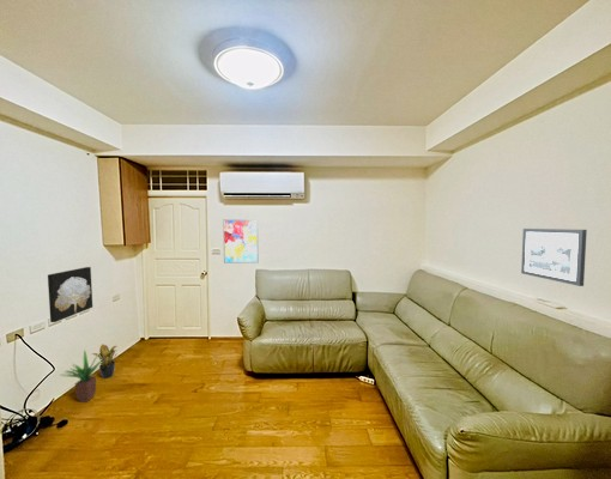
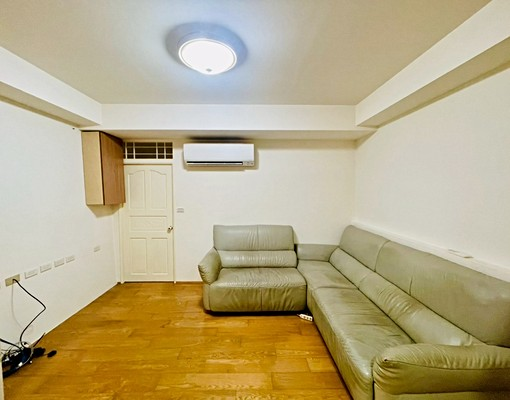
- wall art [47,266,93,323]
- picture frame [520,228,588,287]
- potted plant [61,348,103,404]
- wall art [222,218,260,265]
- potted plant [91,342,119,380]
